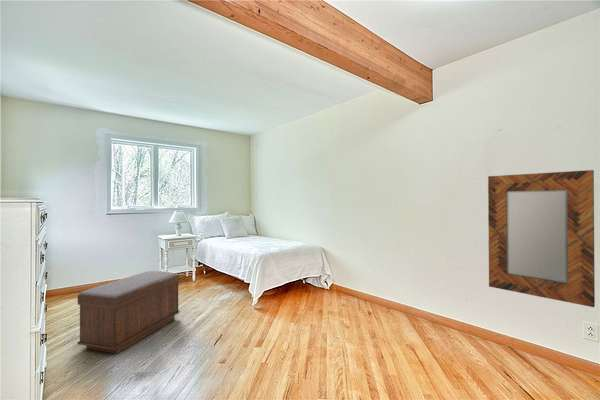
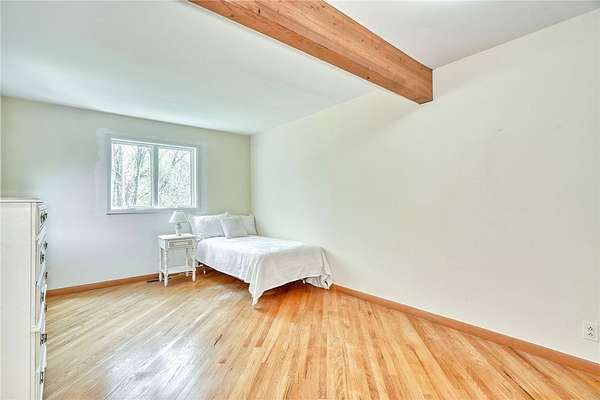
- home mirror [487,169,596,308]
- bench [77,270,181,354]
